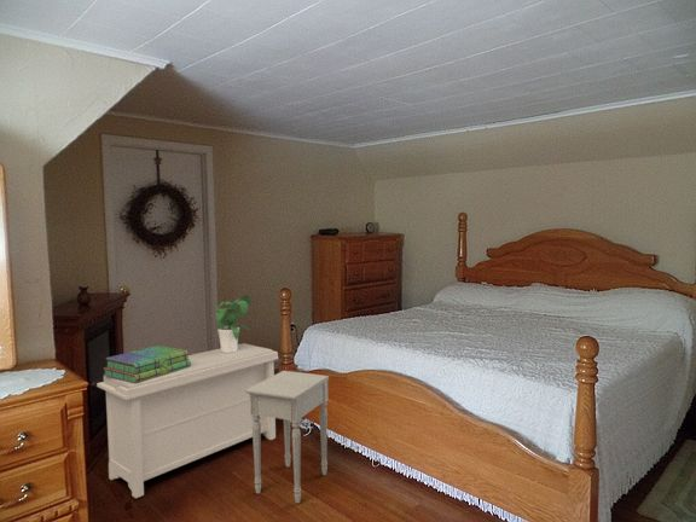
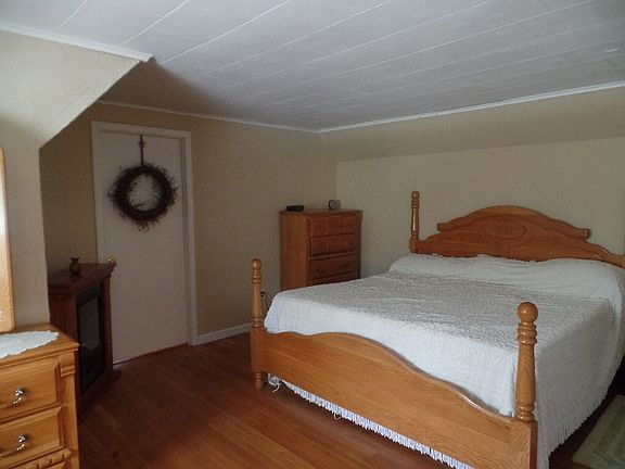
- stack of books [103,344,191,383]
- potted plant [213,294,253,353]
- bench [95,342,279,499]
- nightstand [244,370,330,504]
